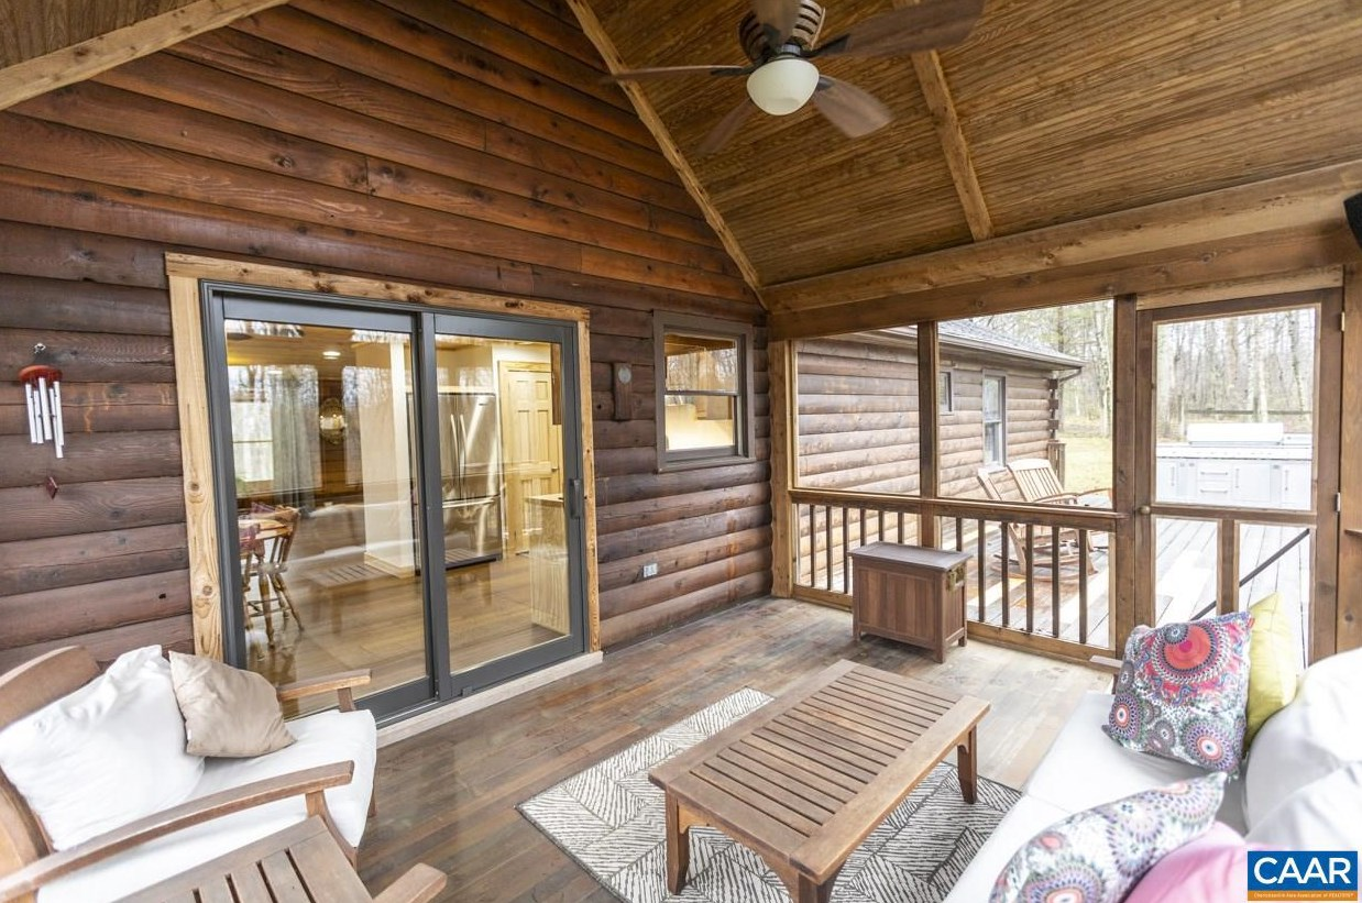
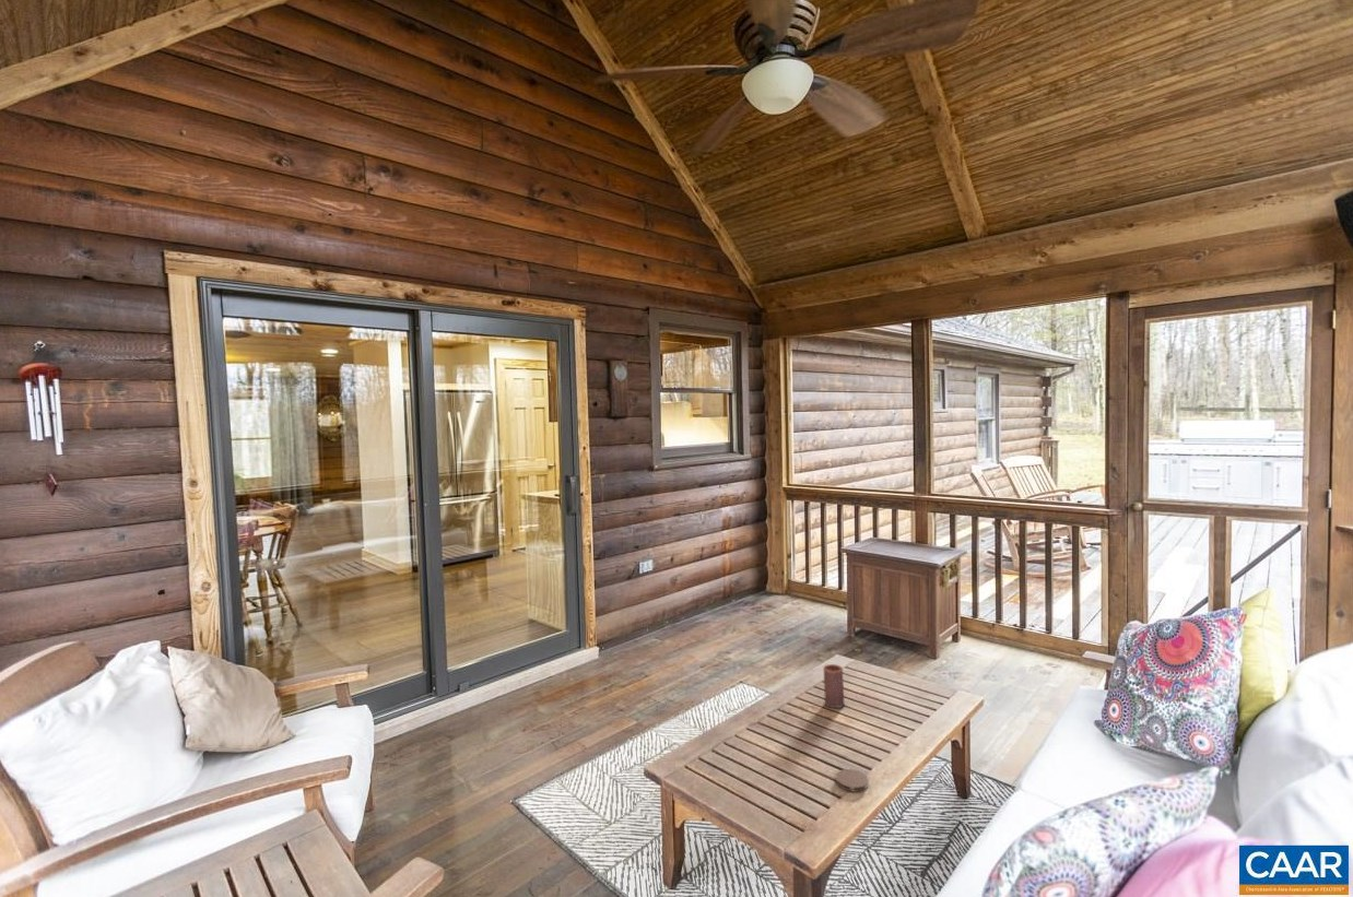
+ coaster [835,768,869,793]
+ candle [822,663,846,709]
